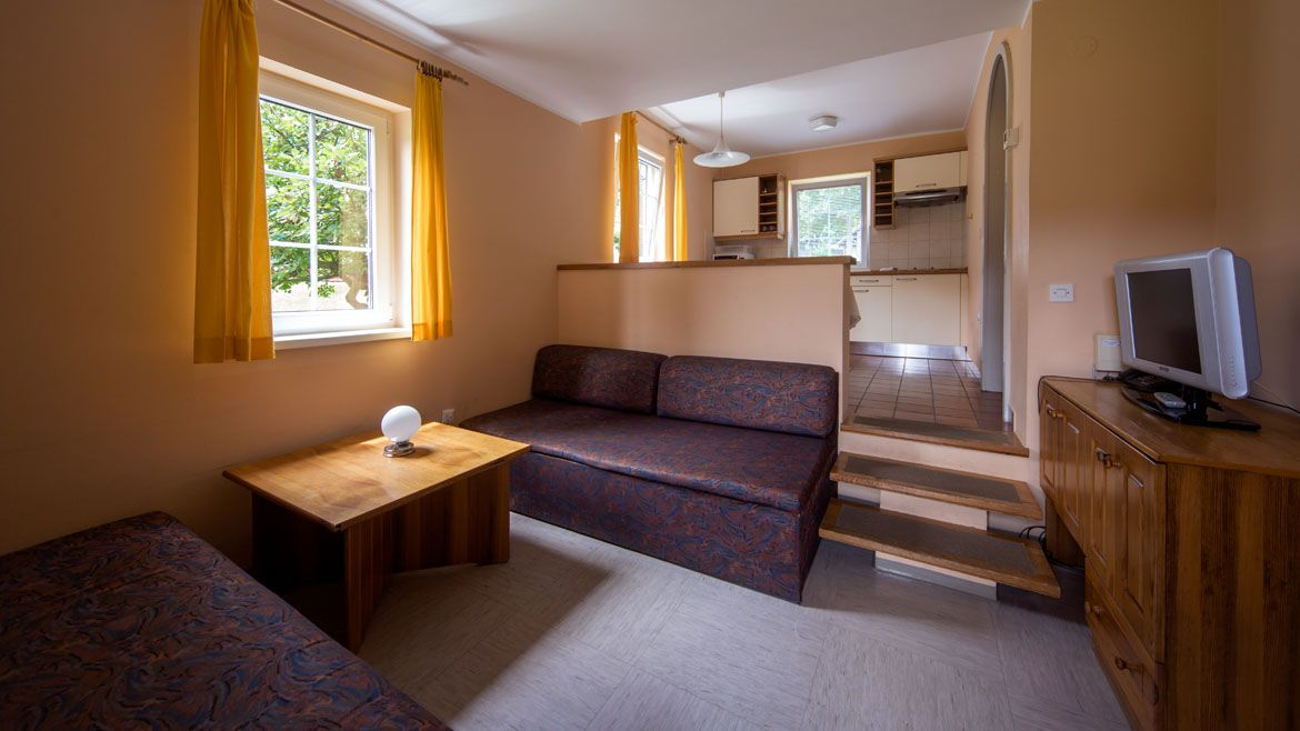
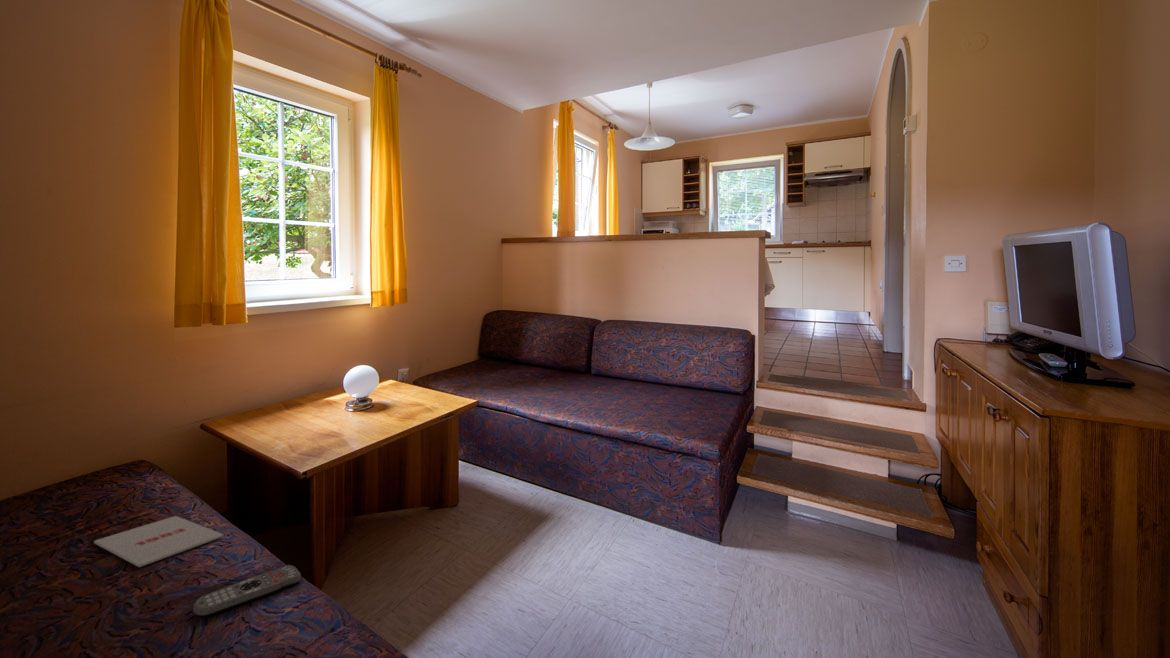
+ magazine [93,515,224,568]
+ remote control [192,564,302,618]
